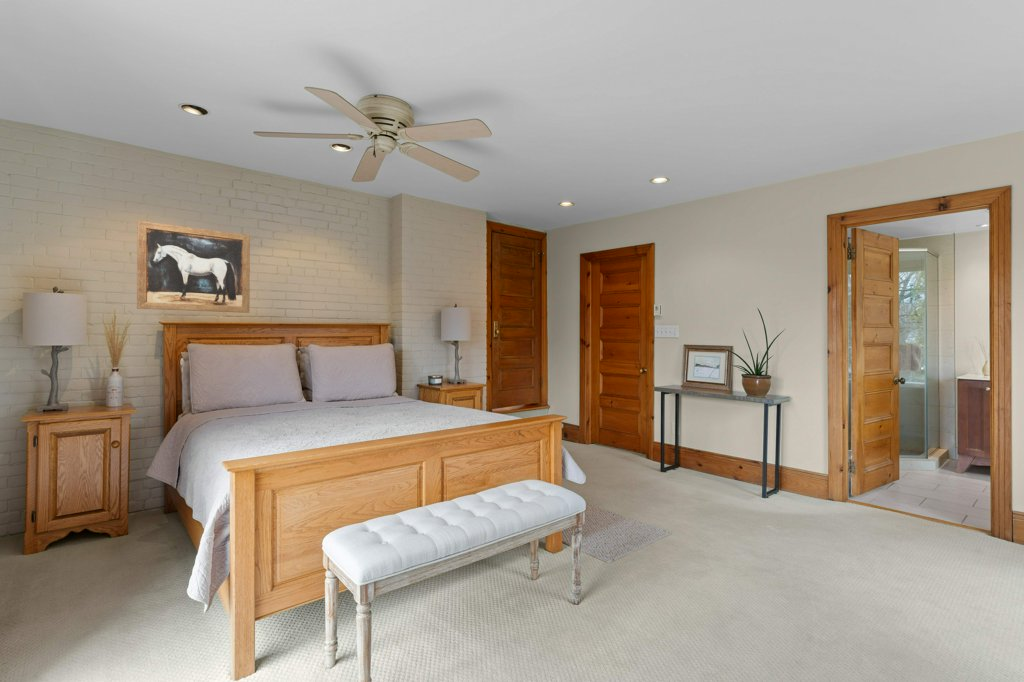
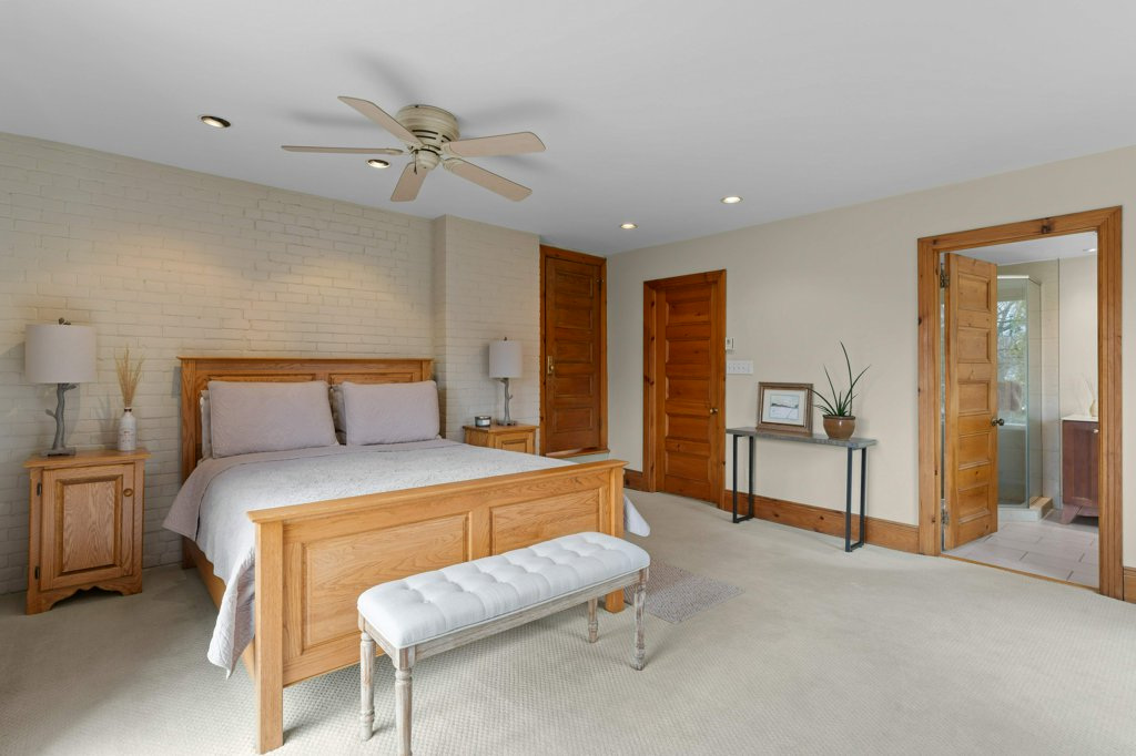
- wall art [136,220,251,314]
